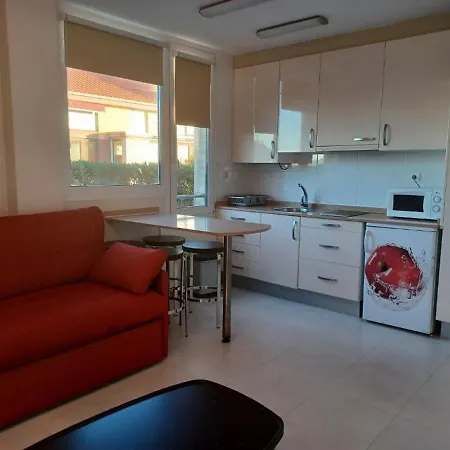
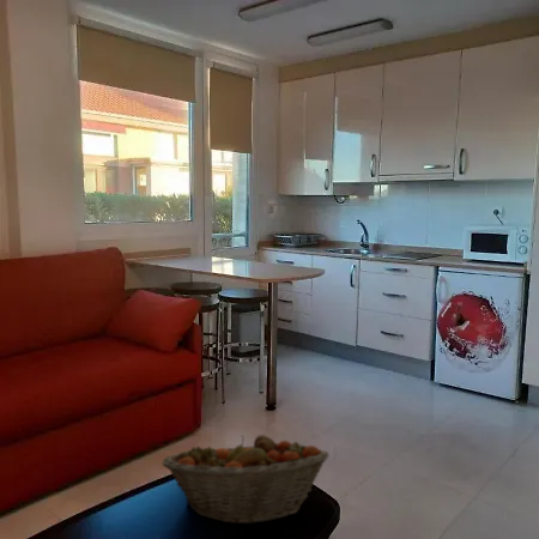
+ fruit basket [161,434,331,526]
